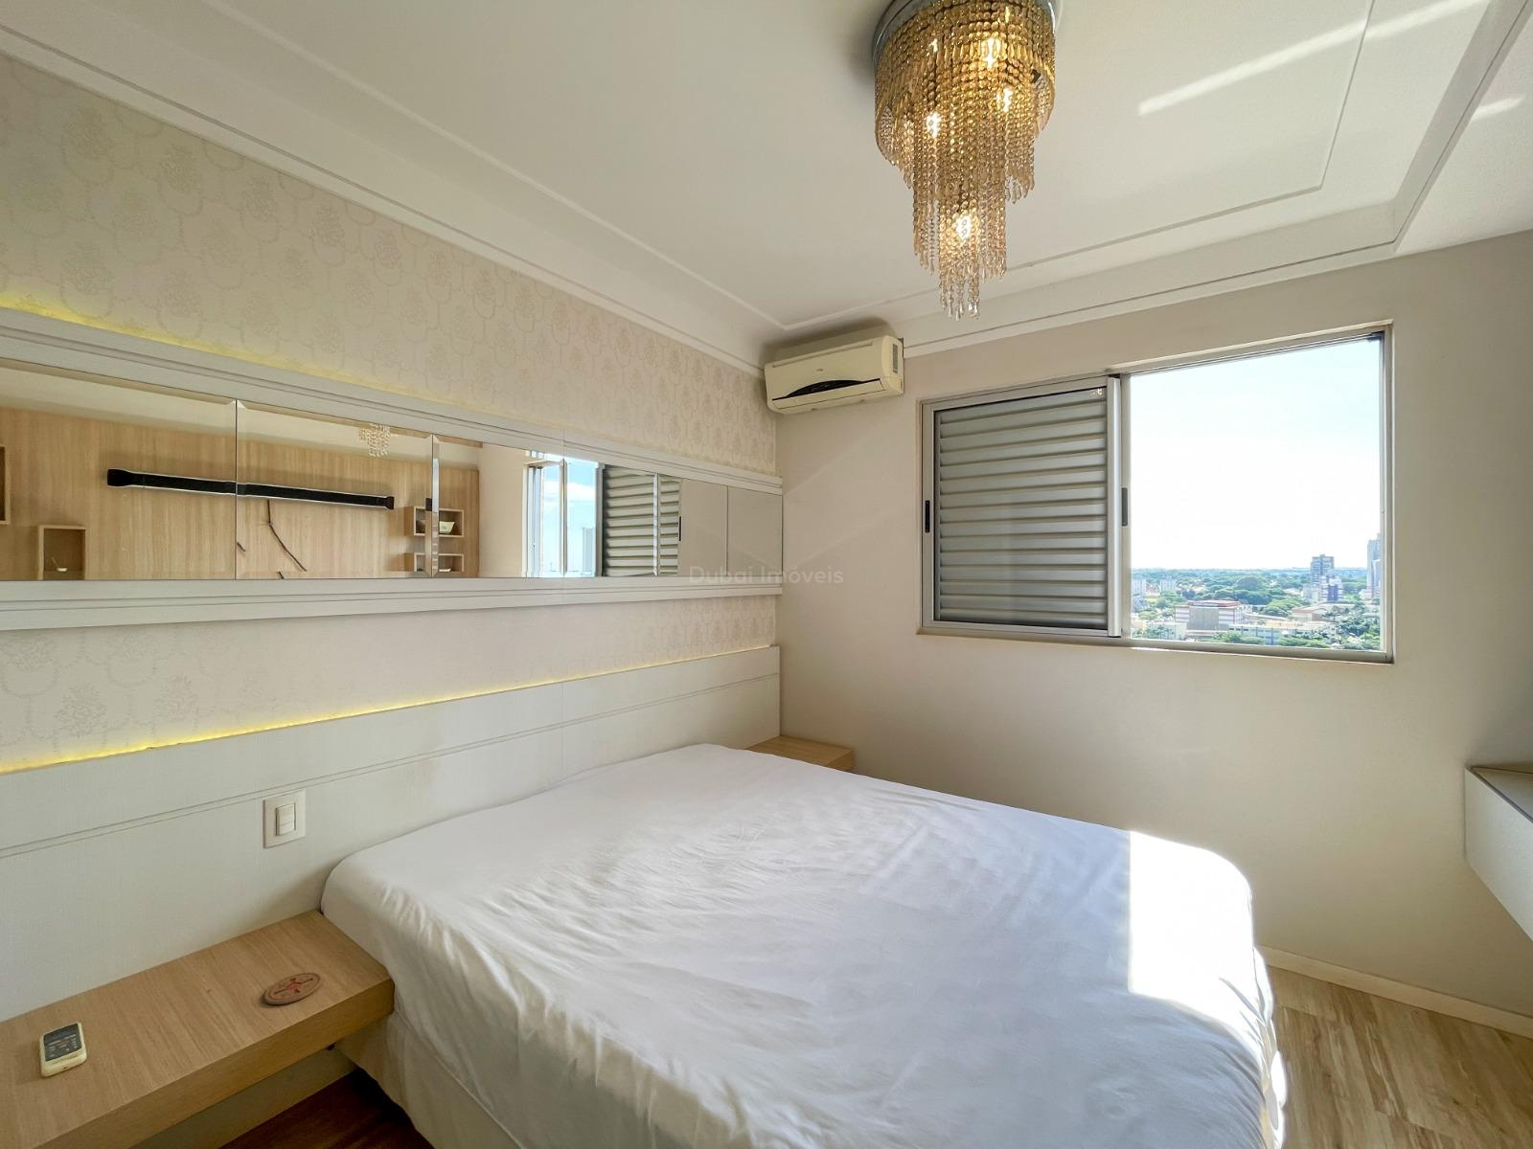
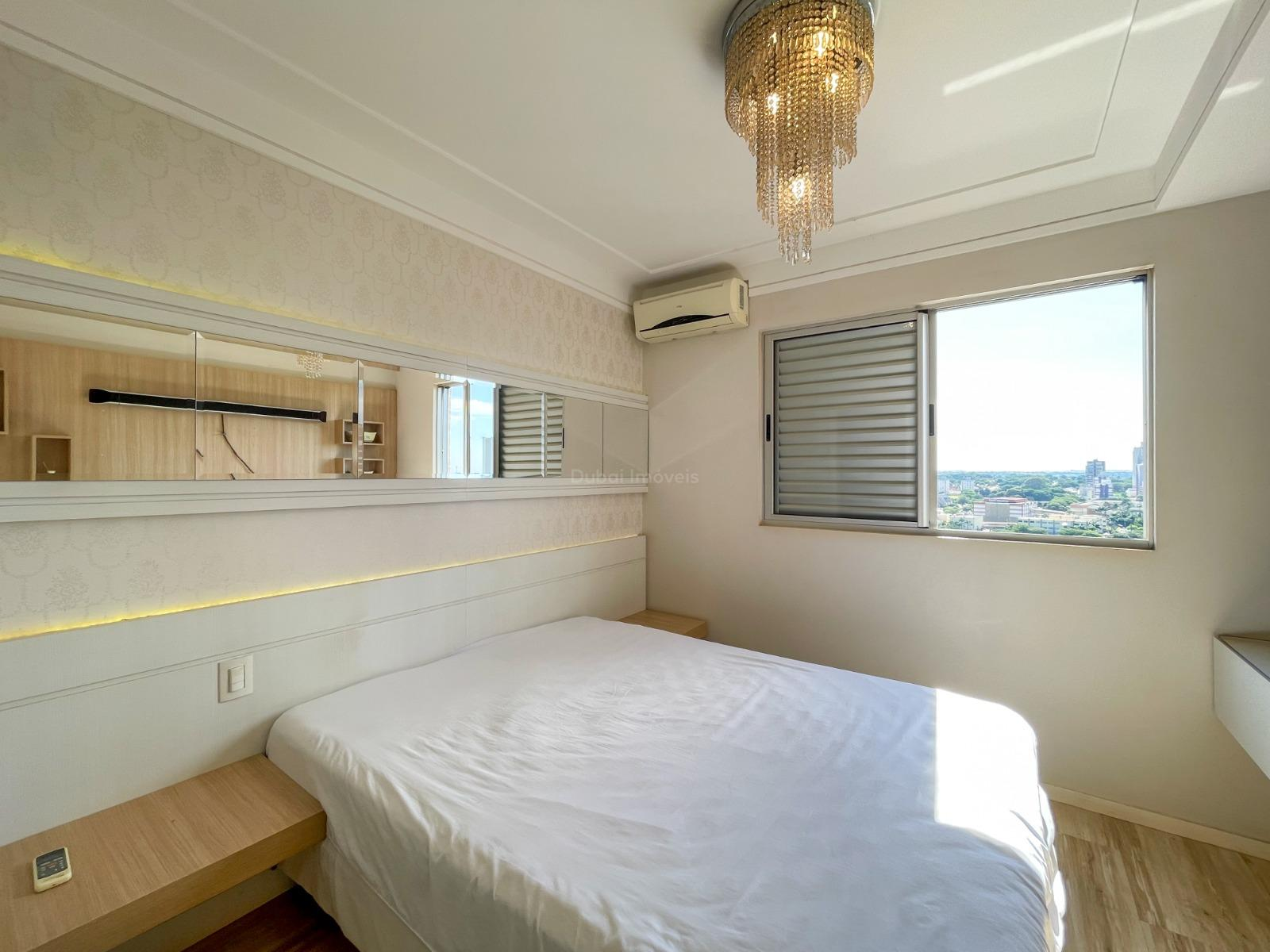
- coaster [263,972,322,1005]
